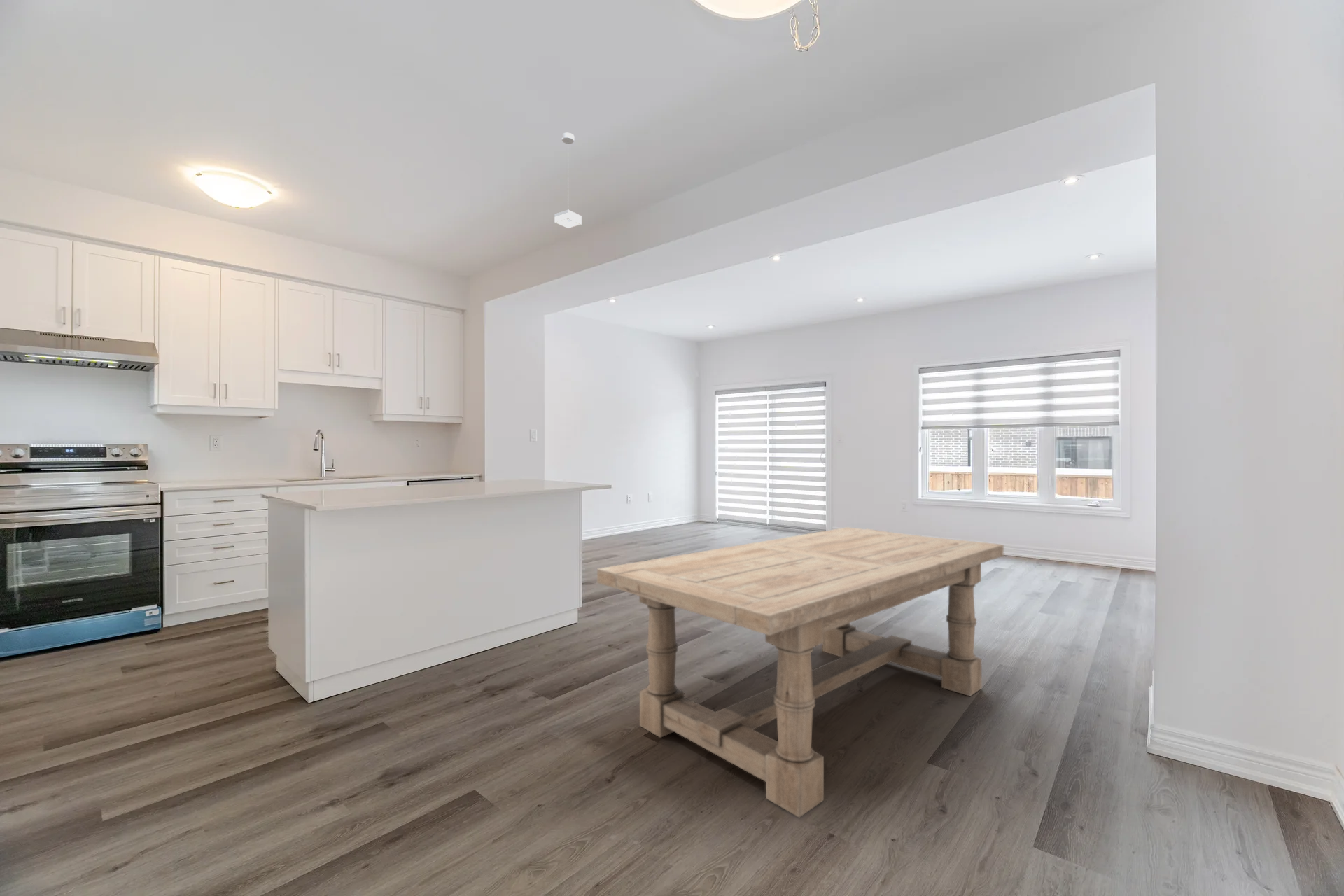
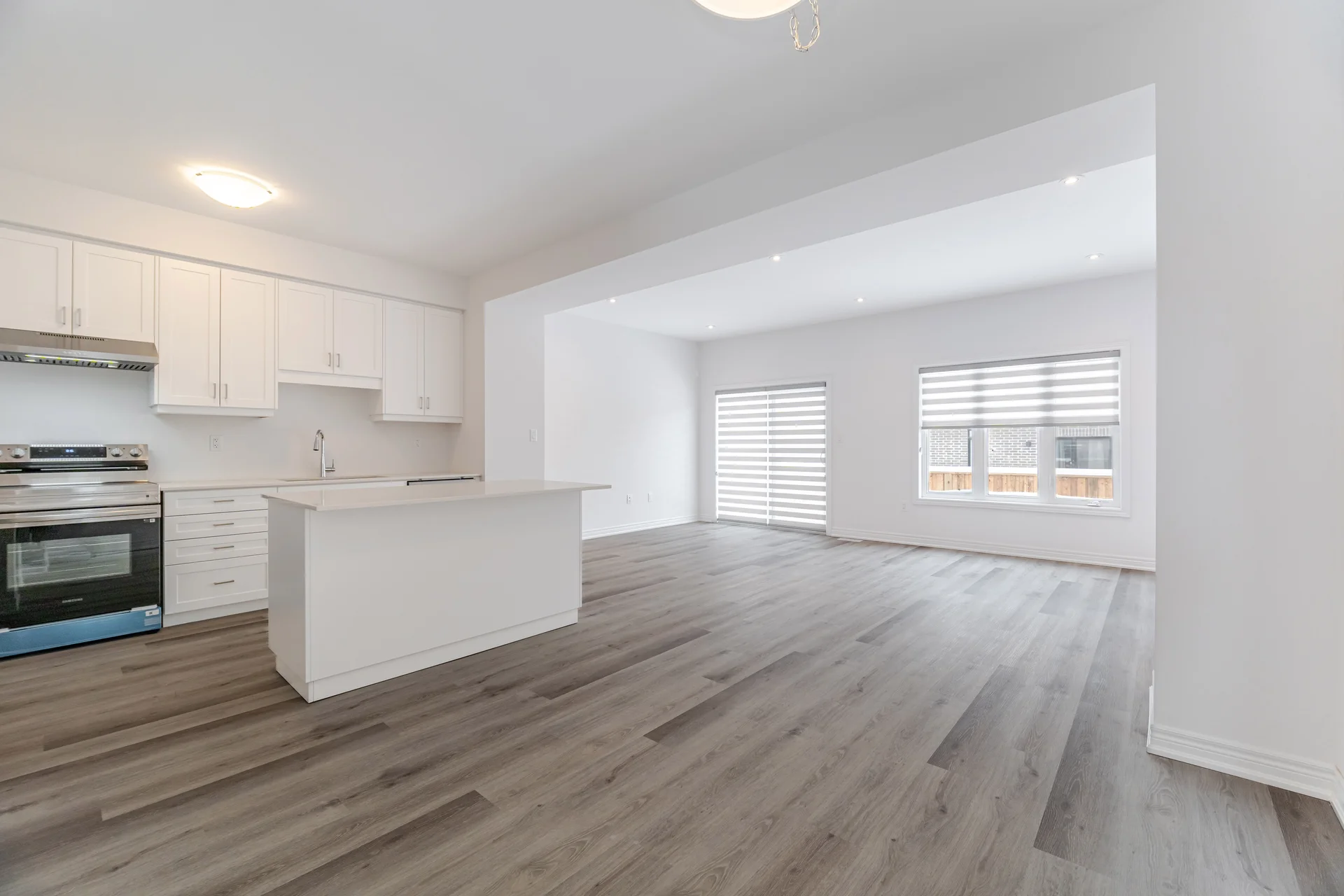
- pendant lamp [554,132,582,229]
- dining table [596,526,1005,818]
